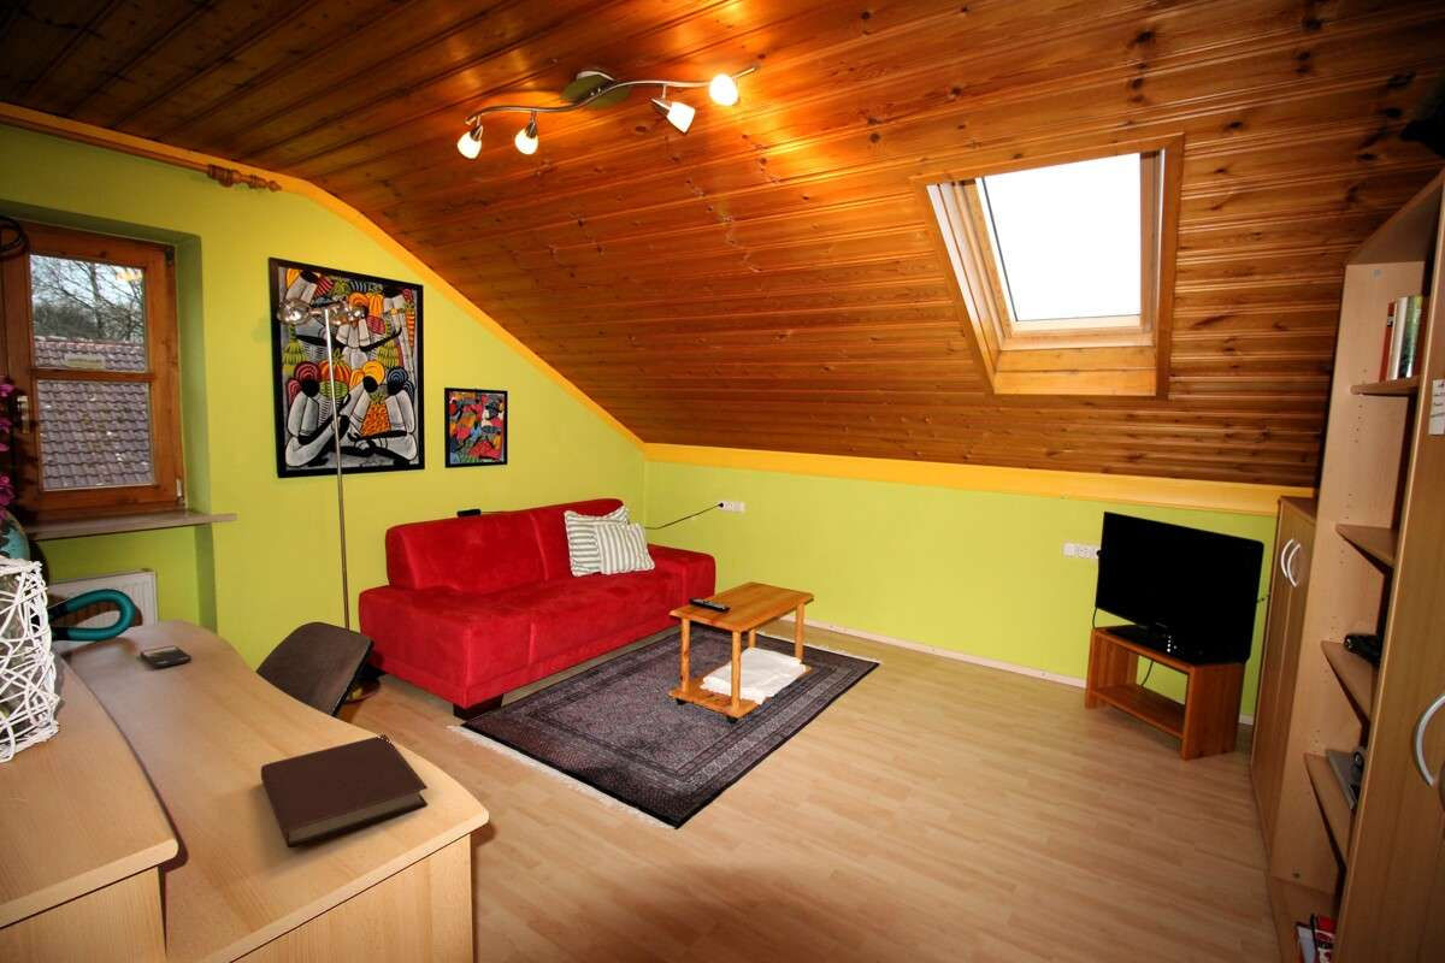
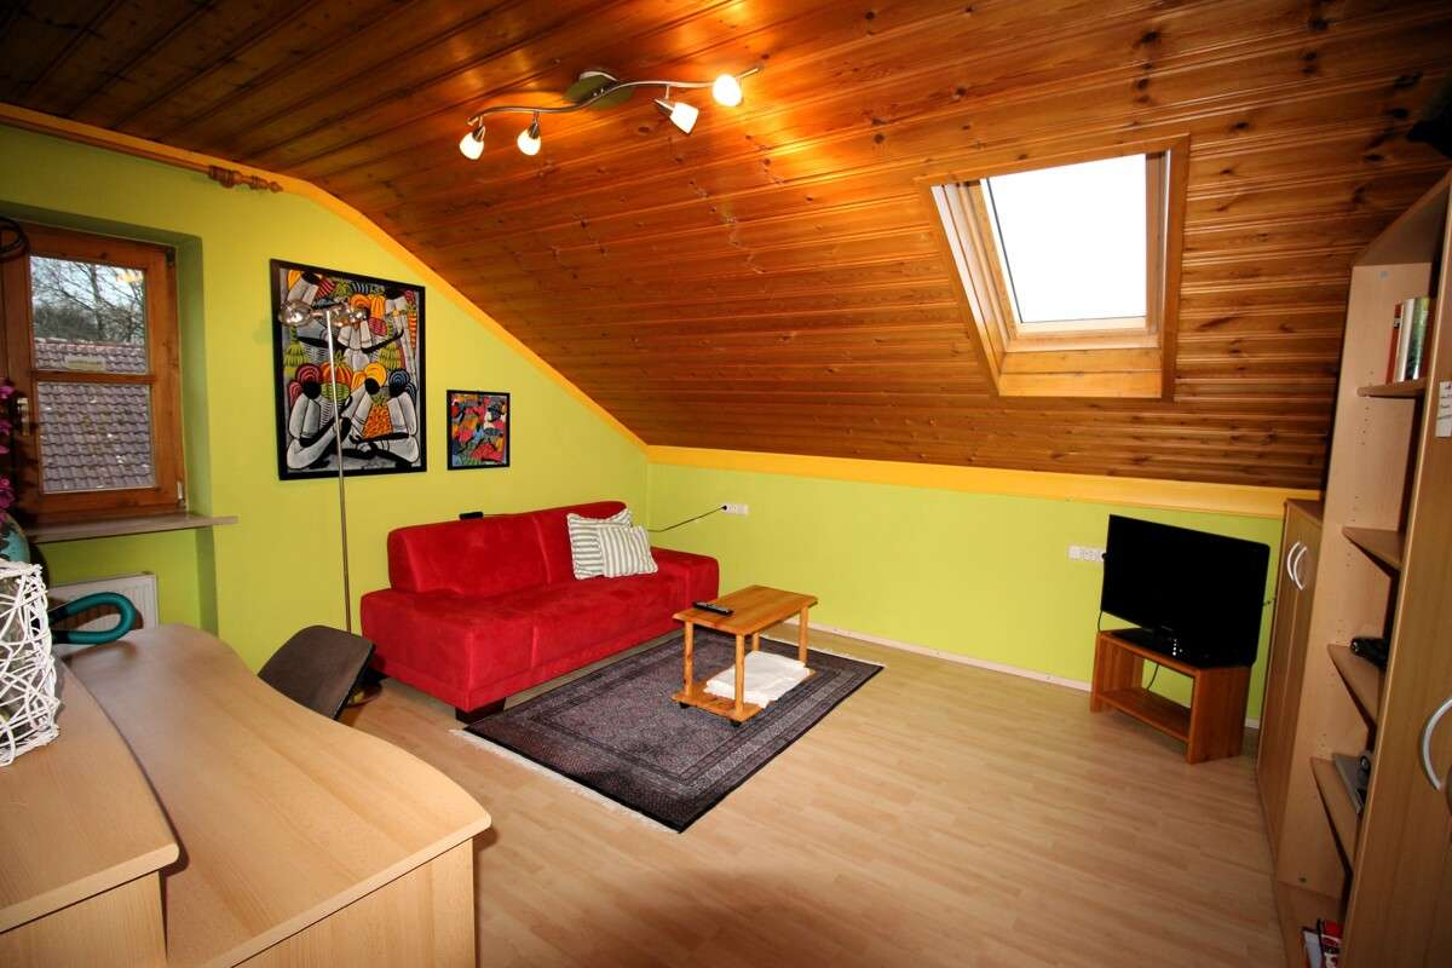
- smartphone [138,645,193,668]
- notebook [260,733,429,850]
